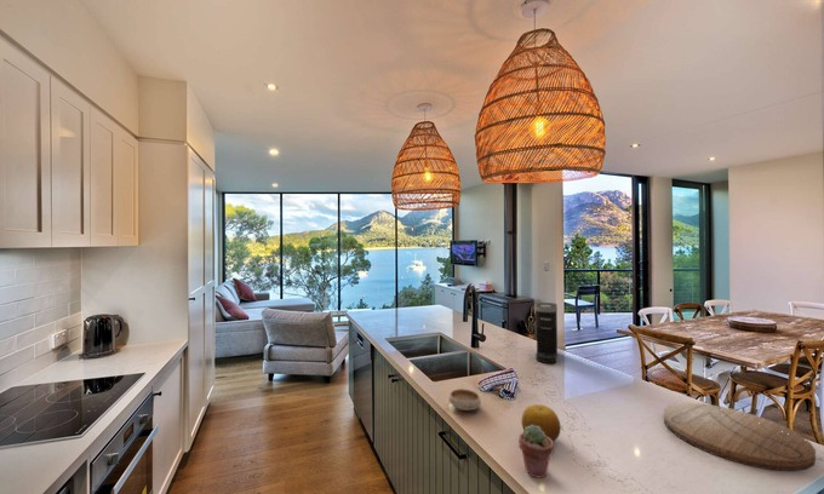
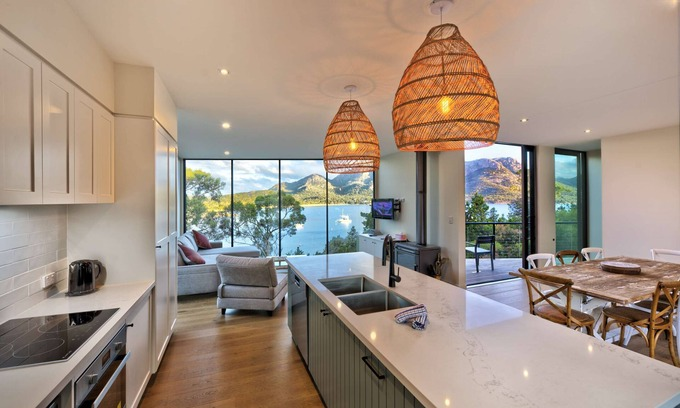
- coffee maker [533,301,559,364]
- bowl [447,387,482,412]
- fruit [520,403,562,443]
- potted succulent [517,425,555,478]
- cutting board [663,402,817,472]
